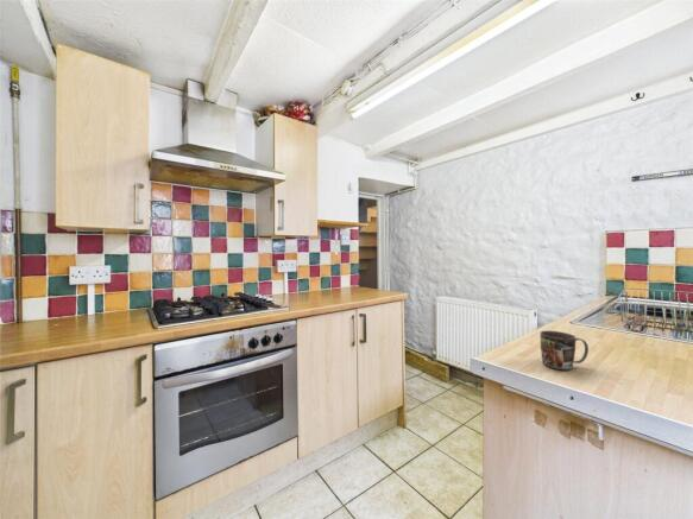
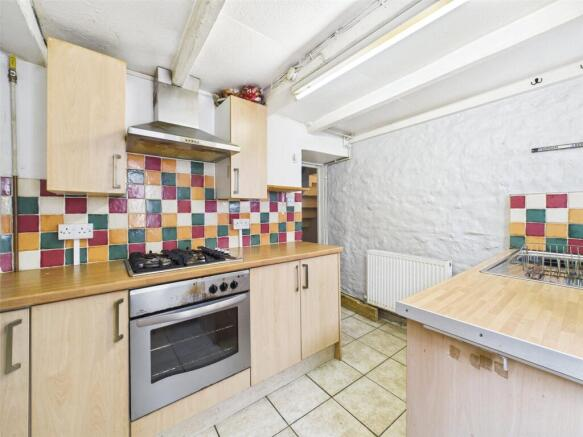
- mug [540,330,590,371]
